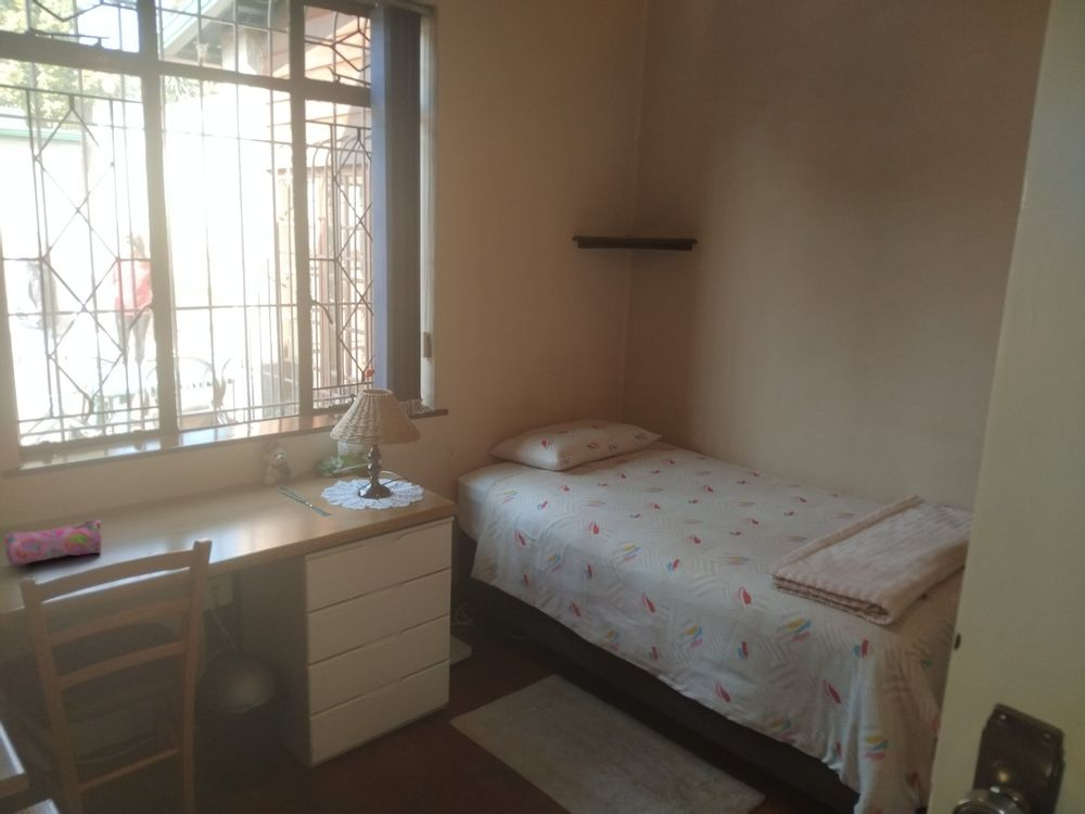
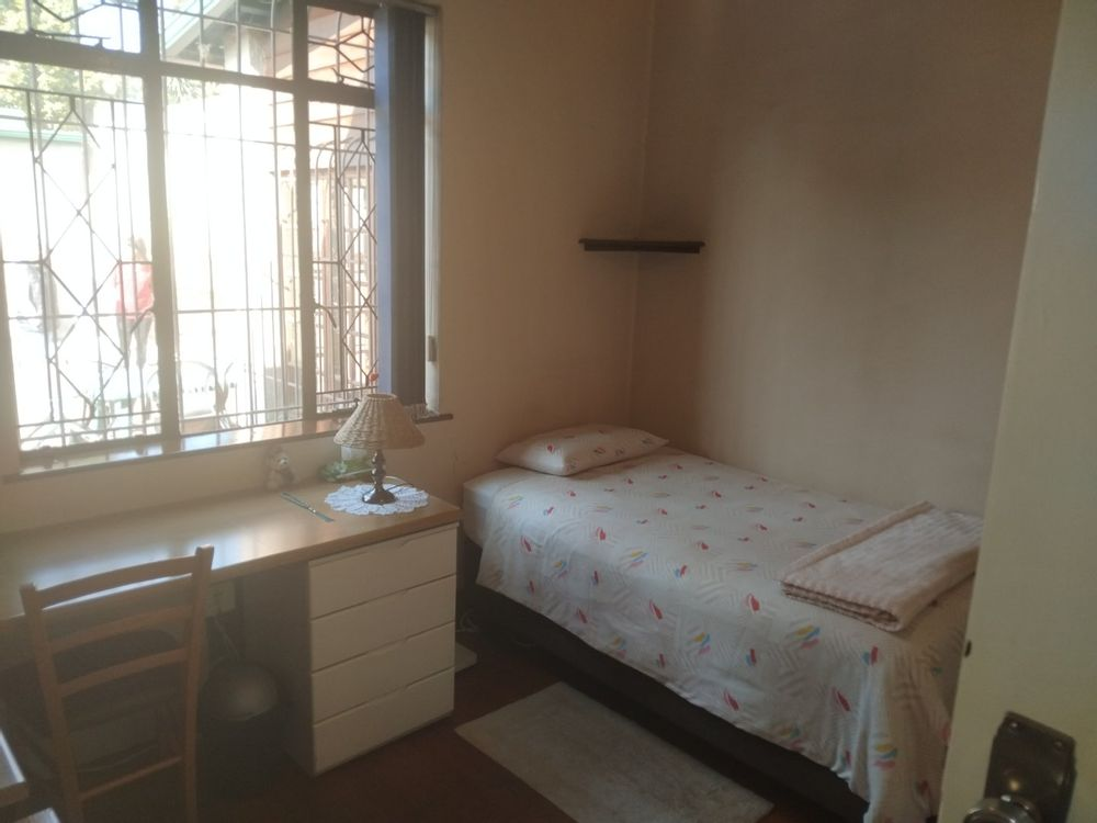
- pencil case [3,519,103,568]
